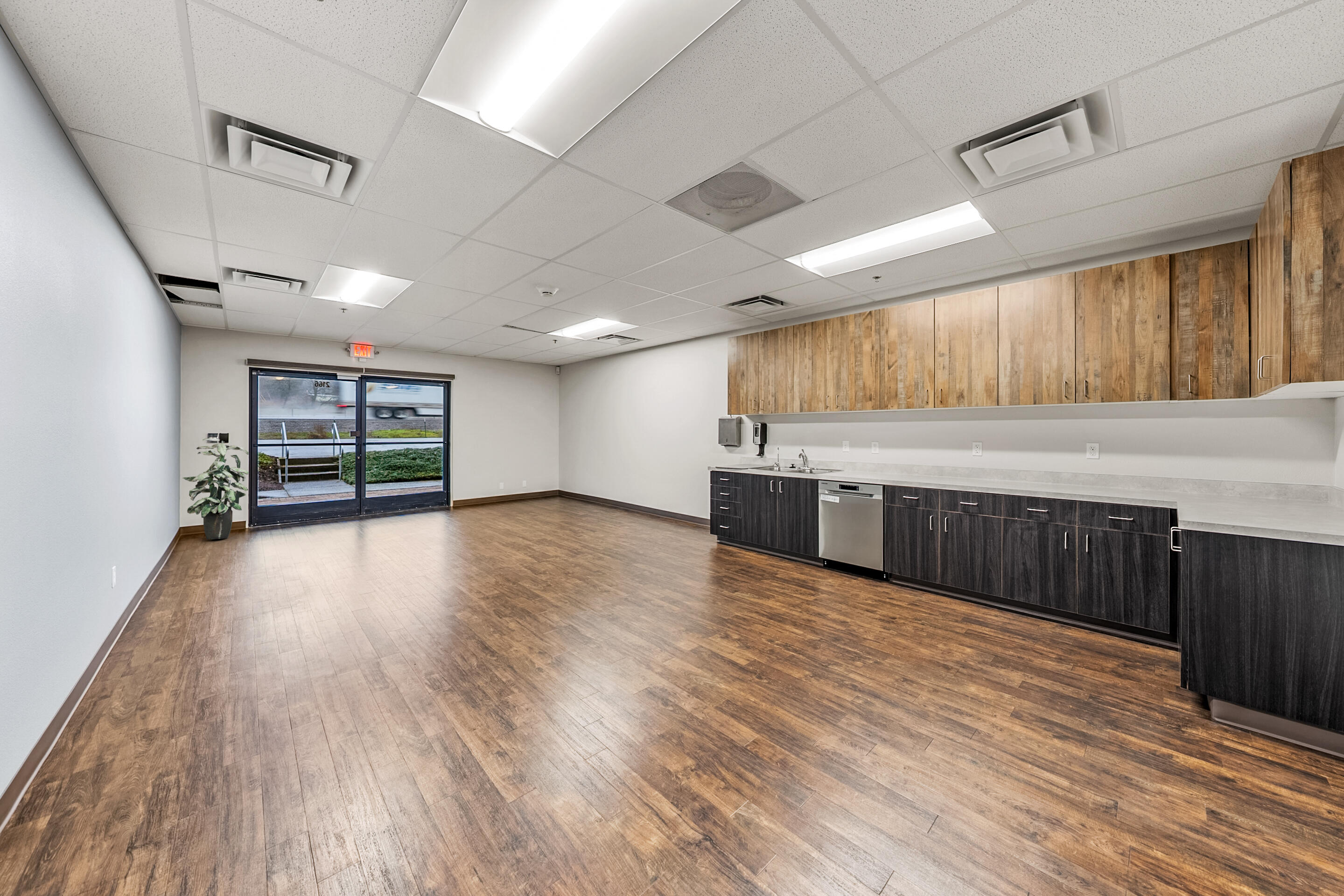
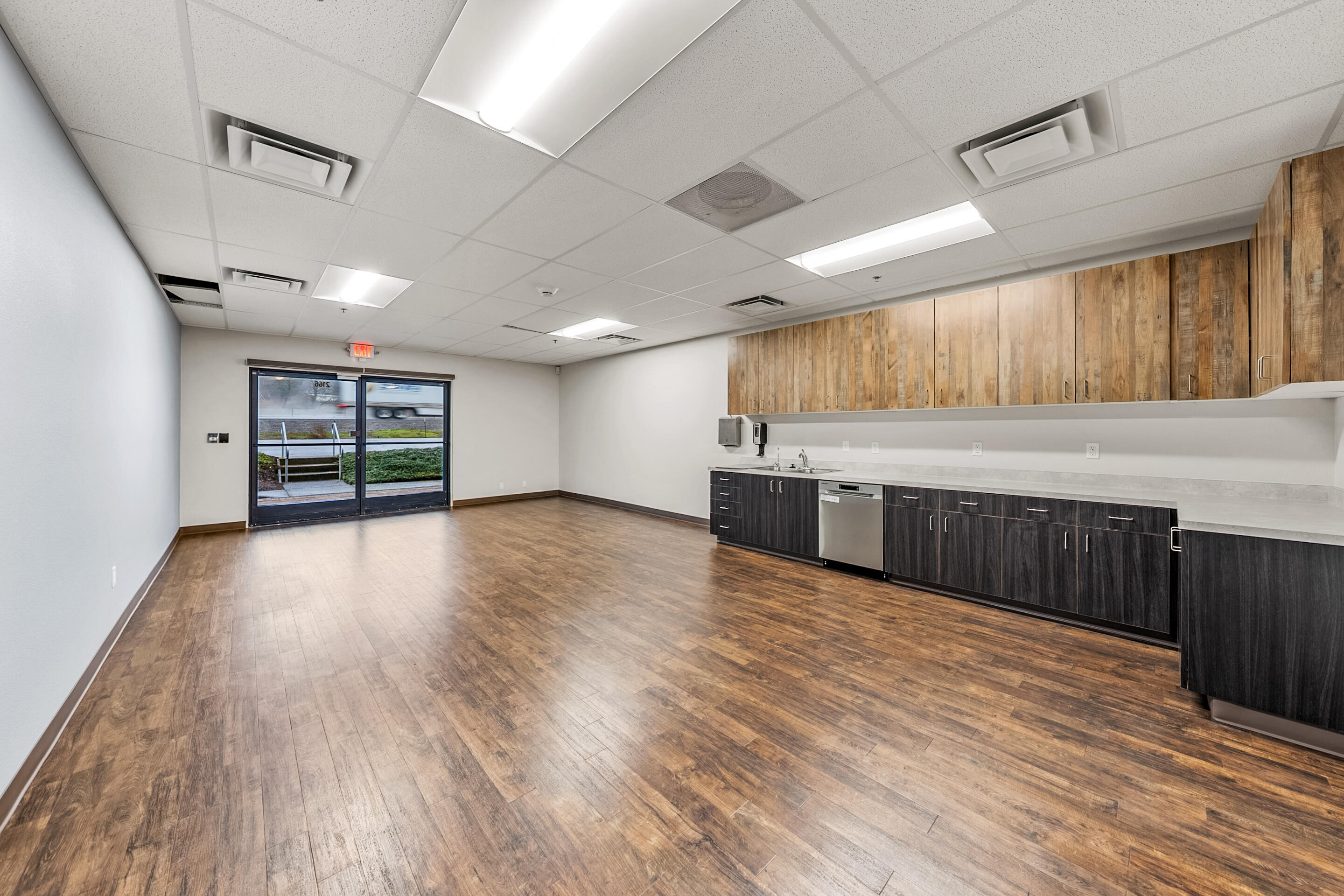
- indoor plant [182,438,249,540]
